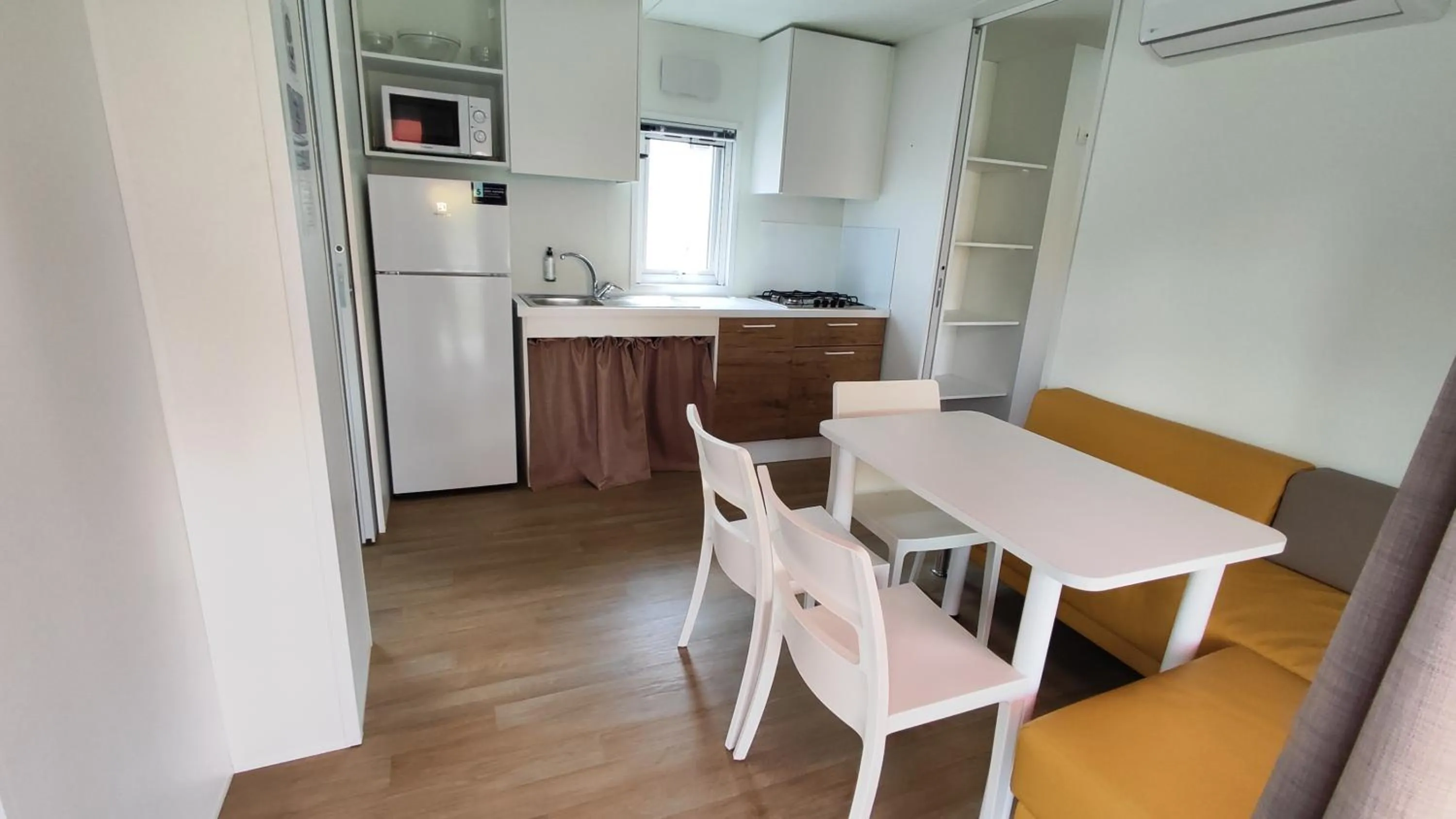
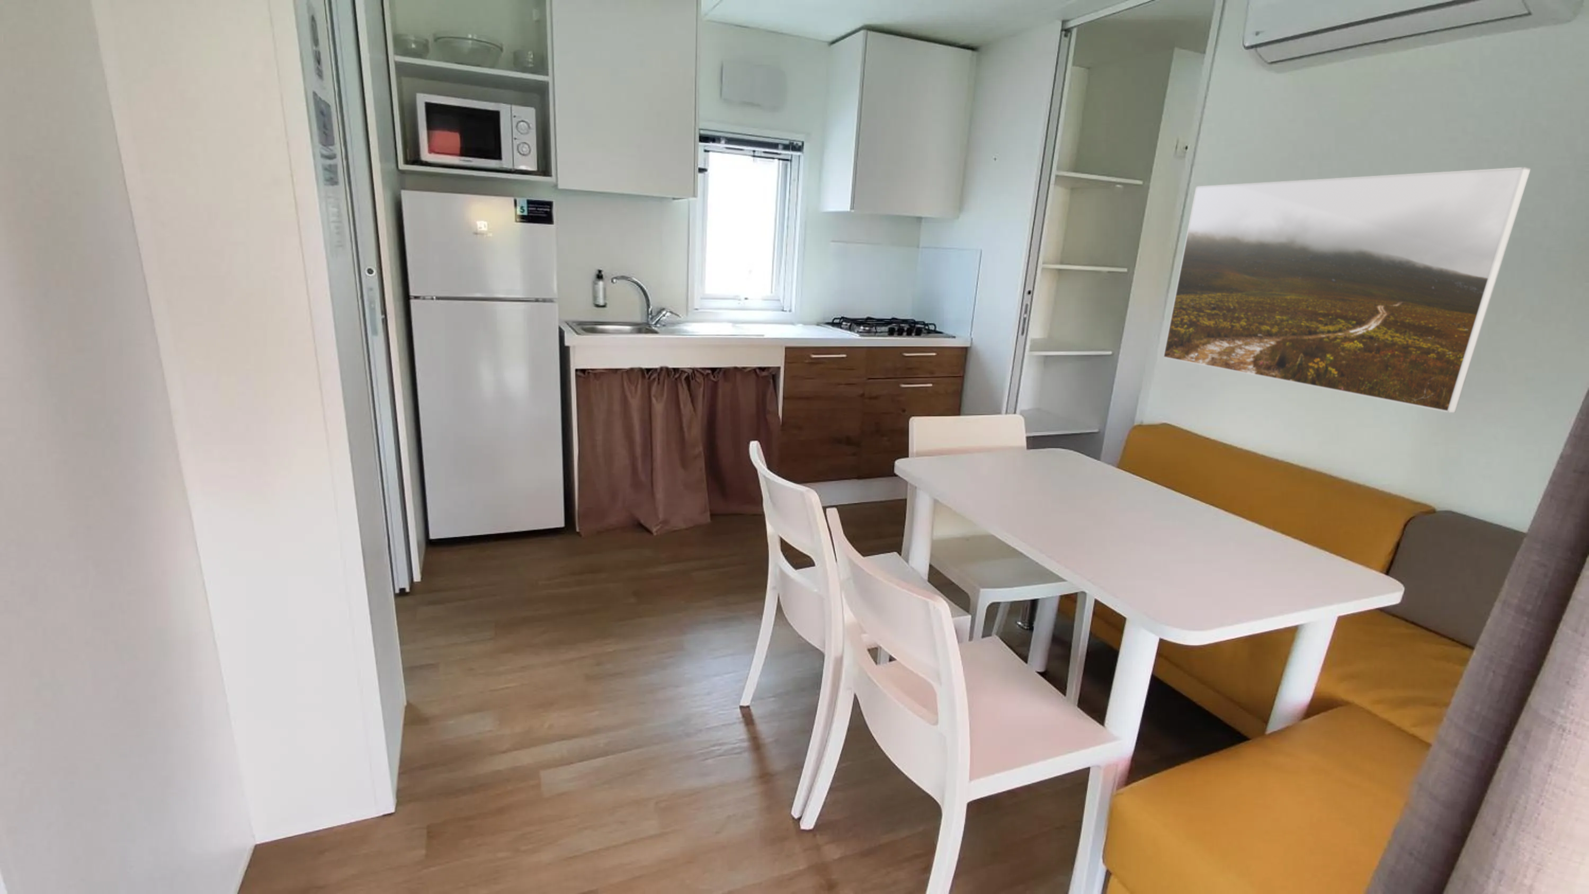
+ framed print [1162,167,1531,413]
